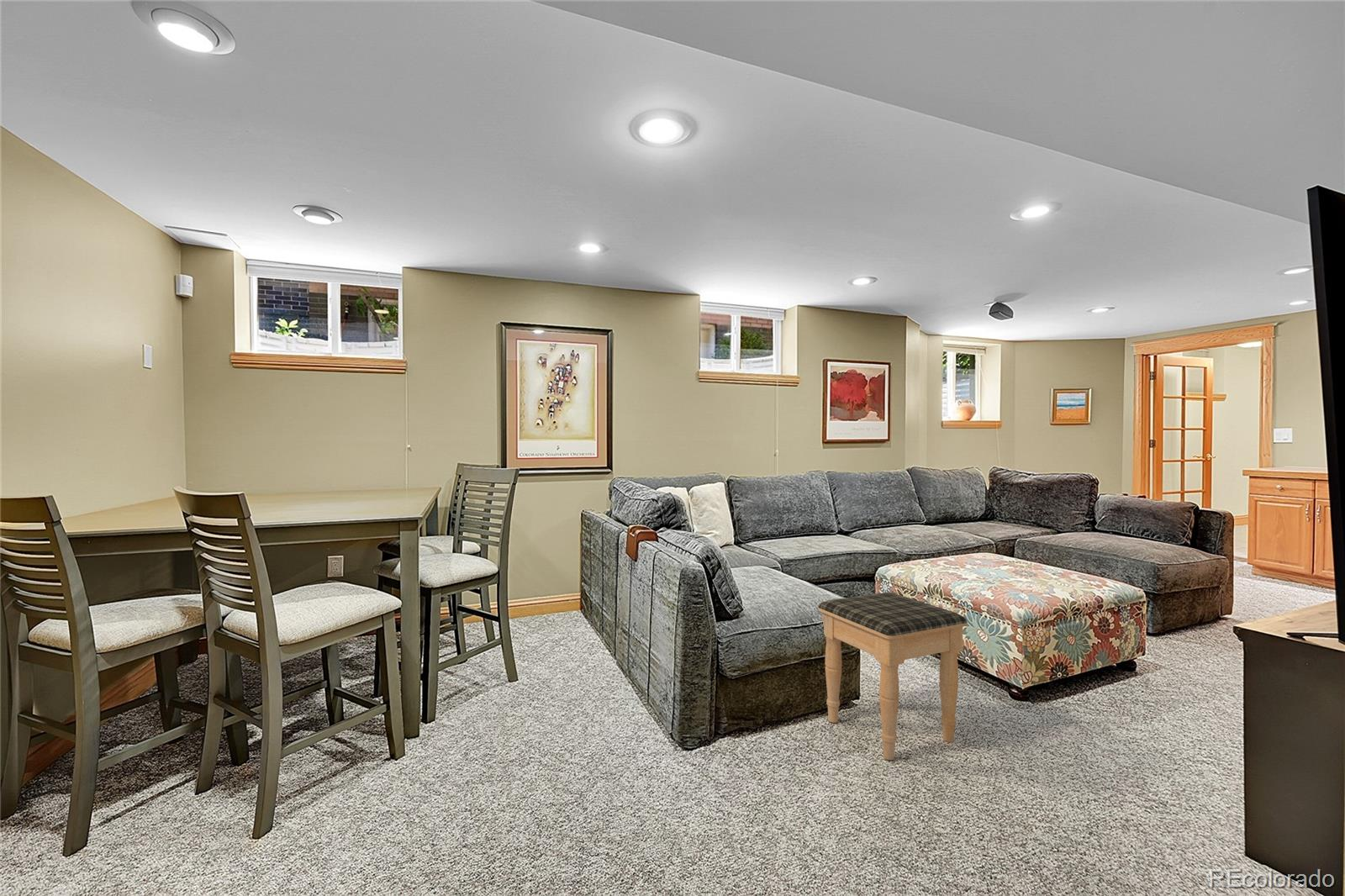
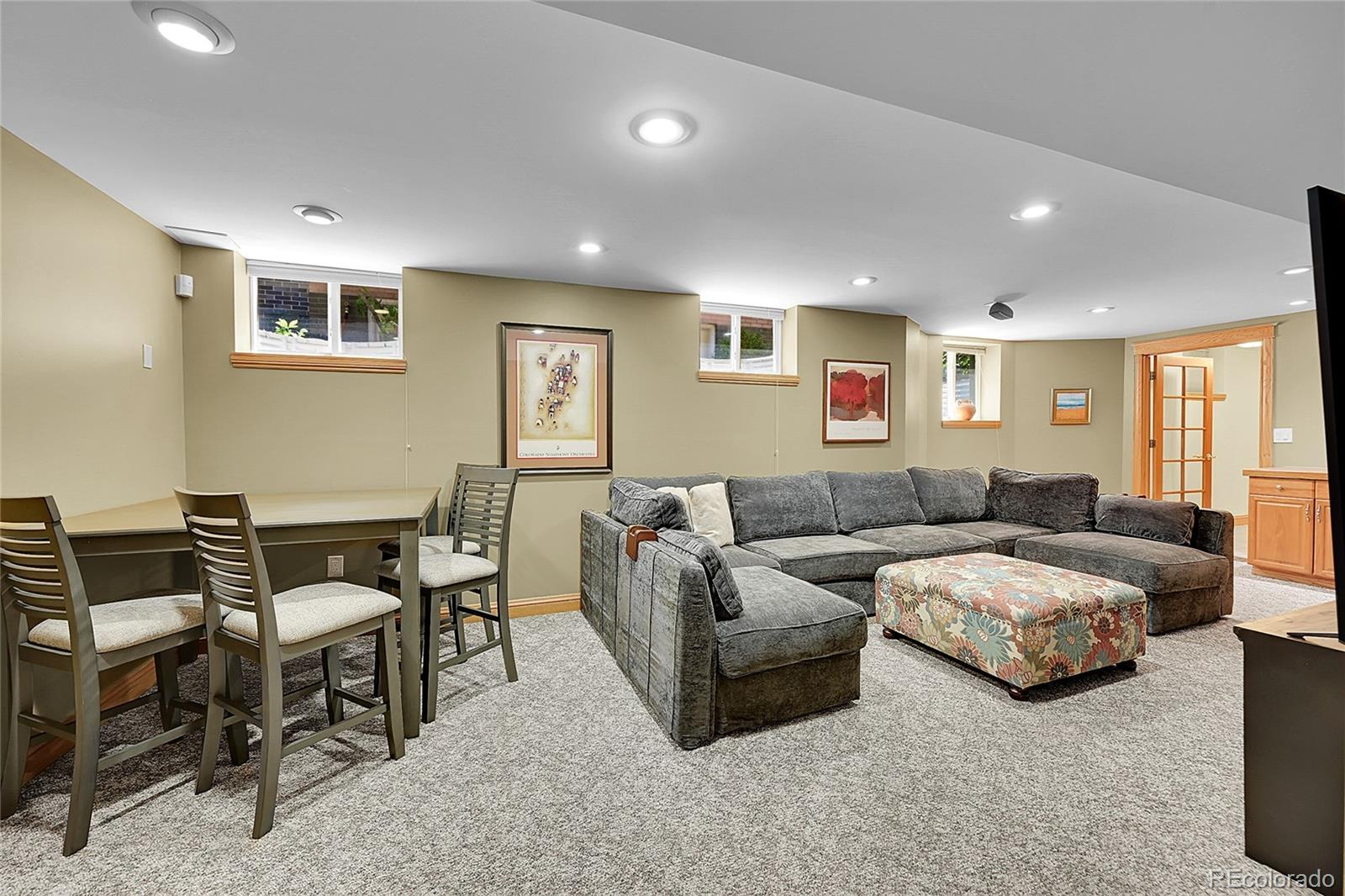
- footstool [817,592,968,761]
